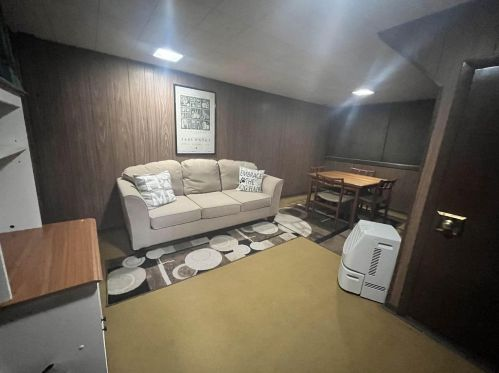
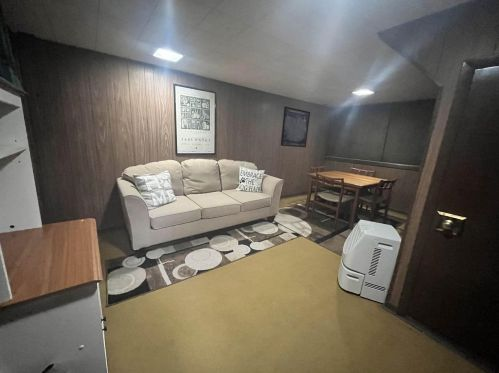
+ wall art [280,106,311,148]
